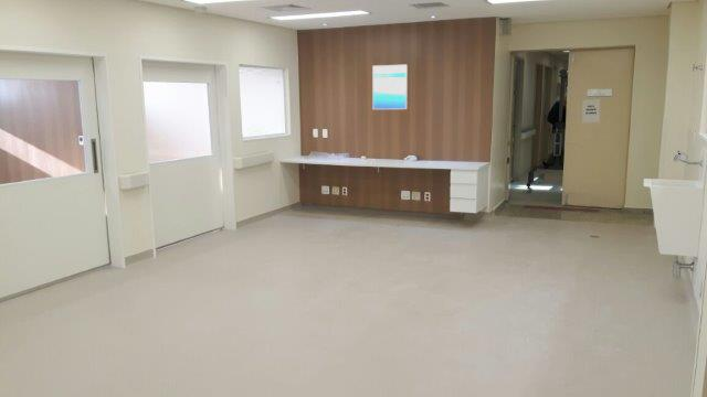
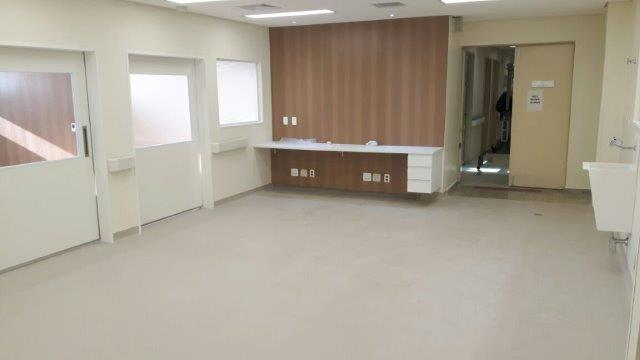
- wall art [371,64,409,110]
